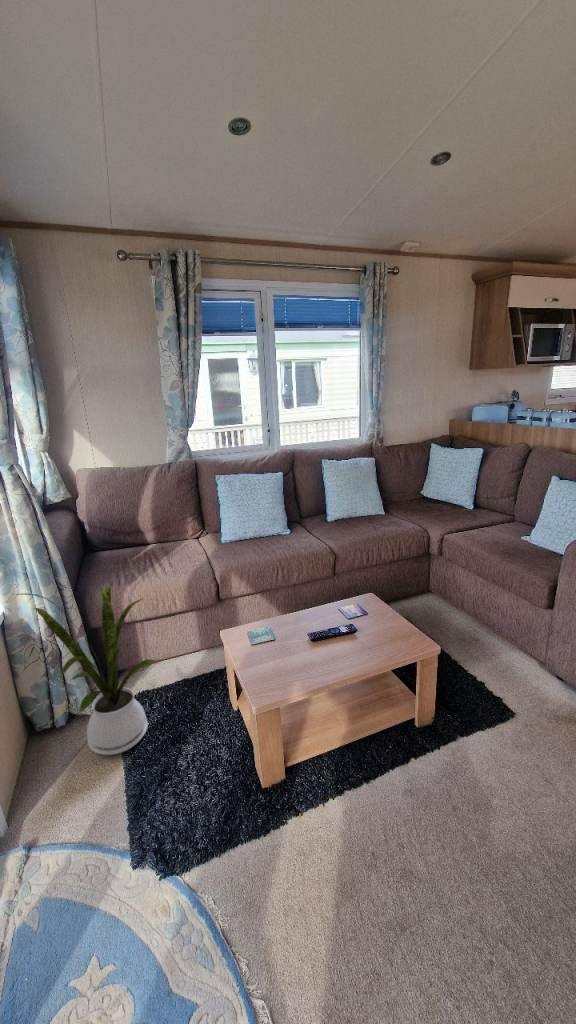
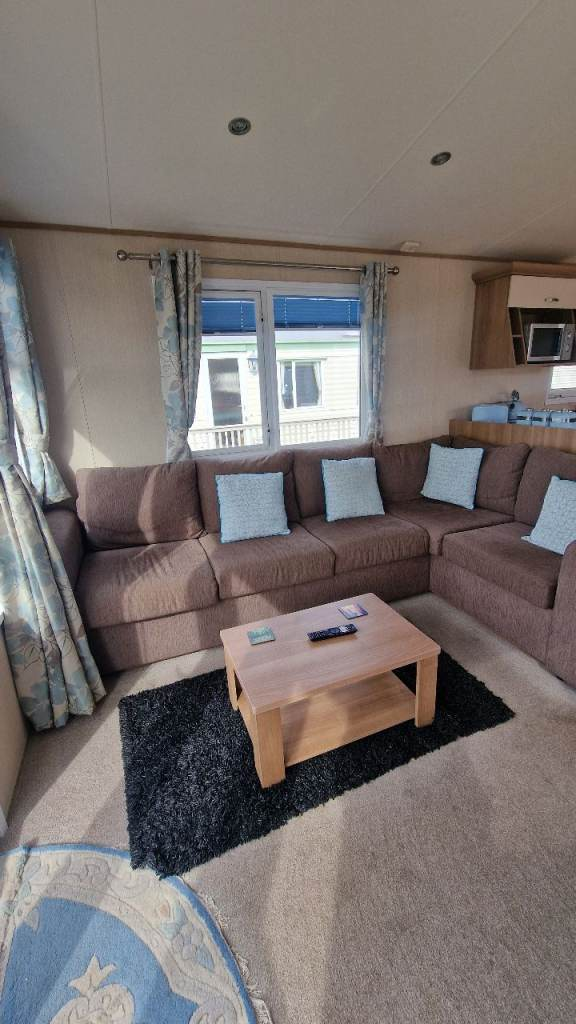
- house plant [12,581,161,756]
